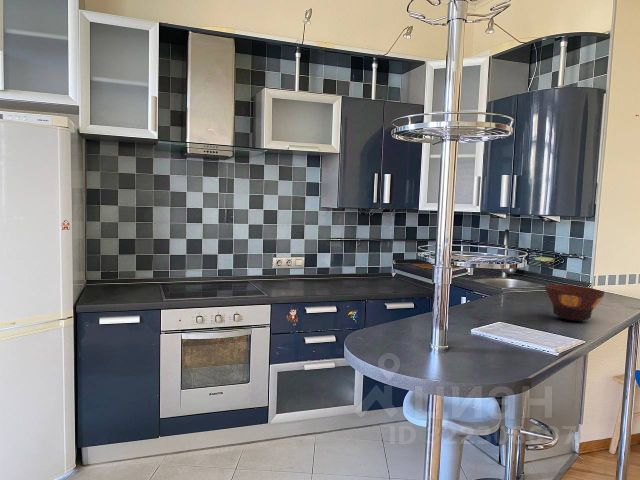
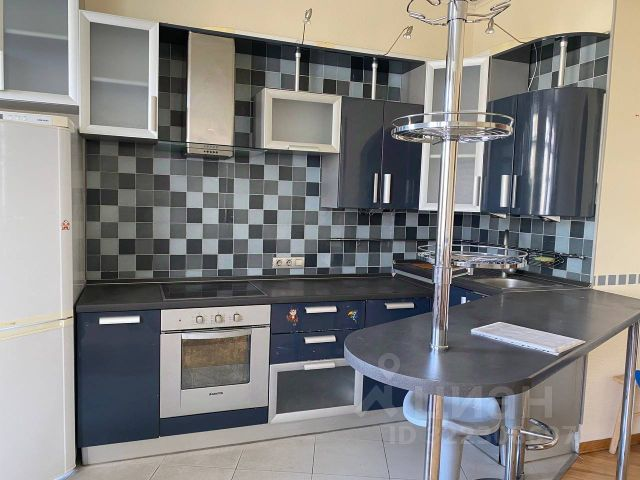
- bowl [544,284,605,322]
